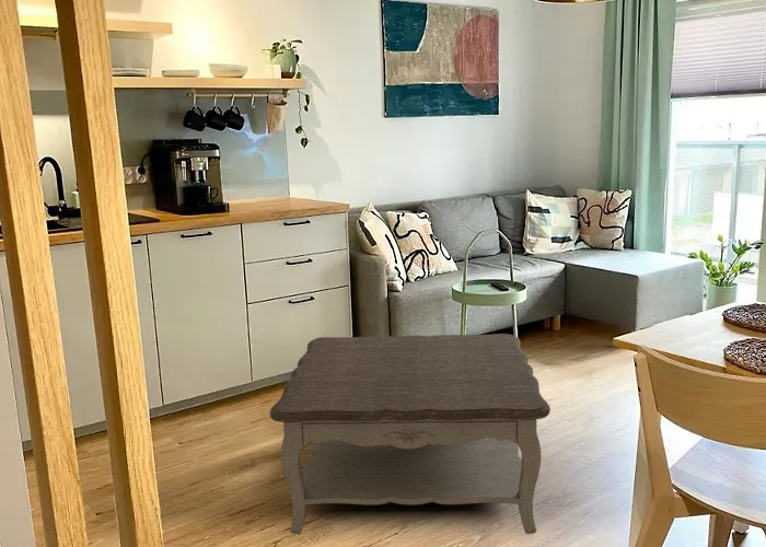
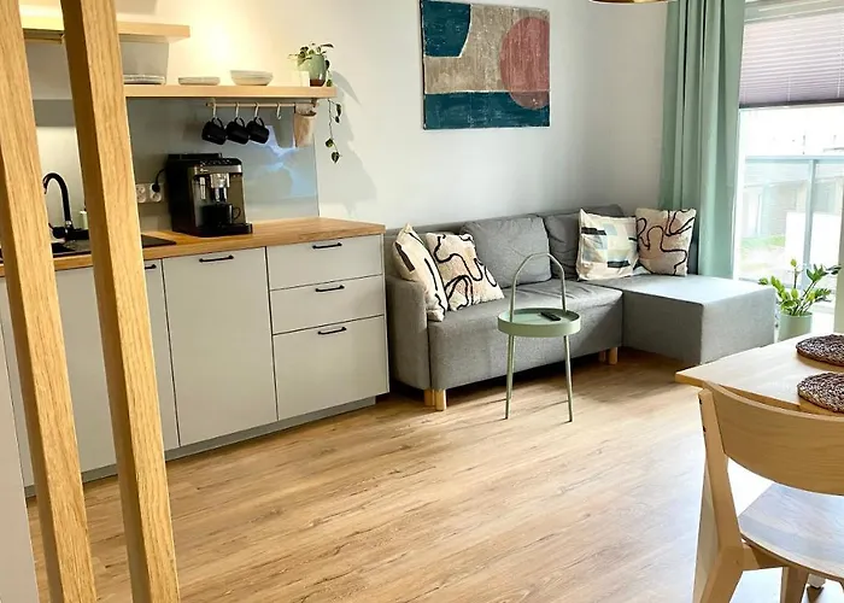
- coffee table [269,333,552,535]
